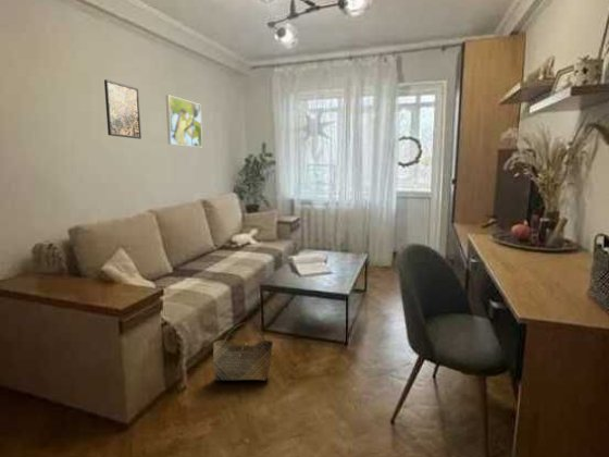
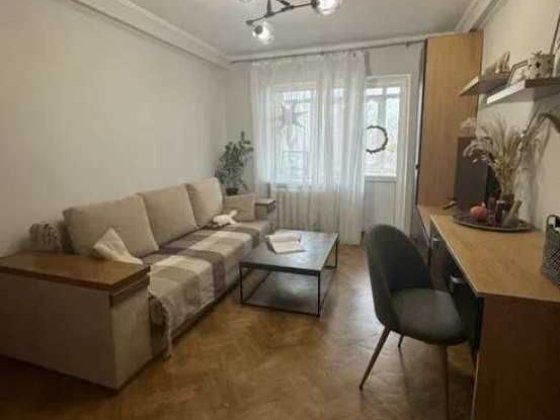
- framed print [103,78,142,140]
- basket [212,322,274,382]
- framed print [165,95,203,148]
